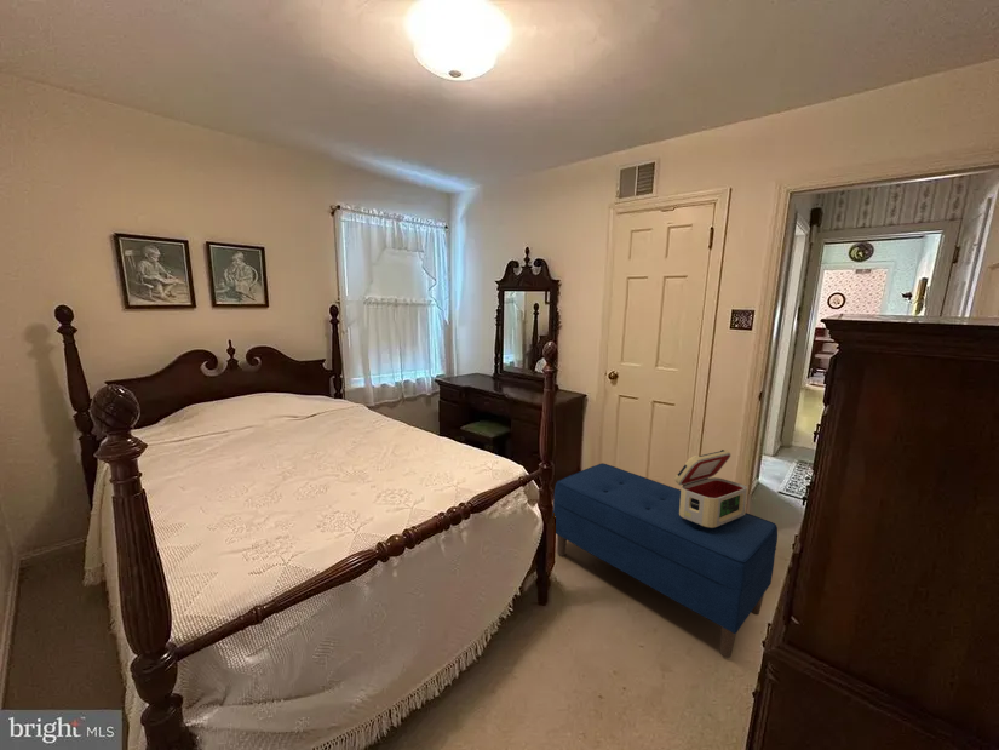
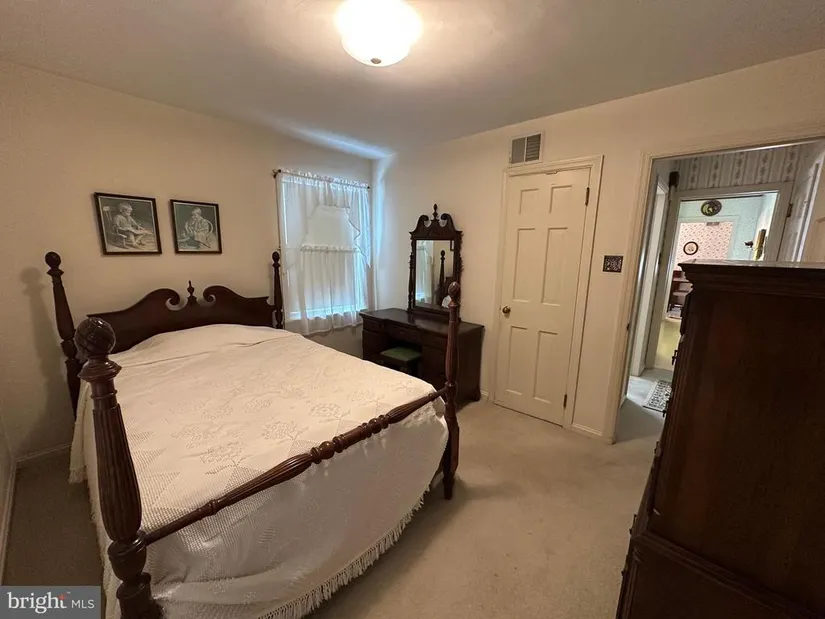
- decorative box [674,448,748,528]
- bench [552,462,779,659]
